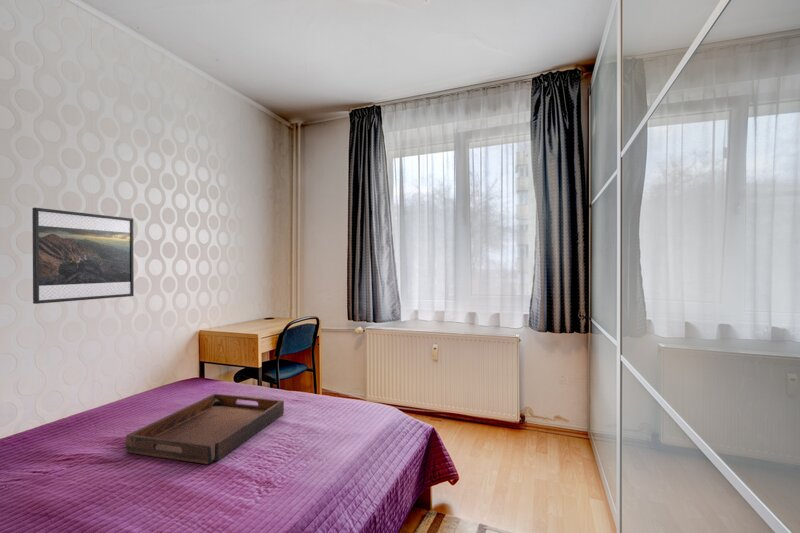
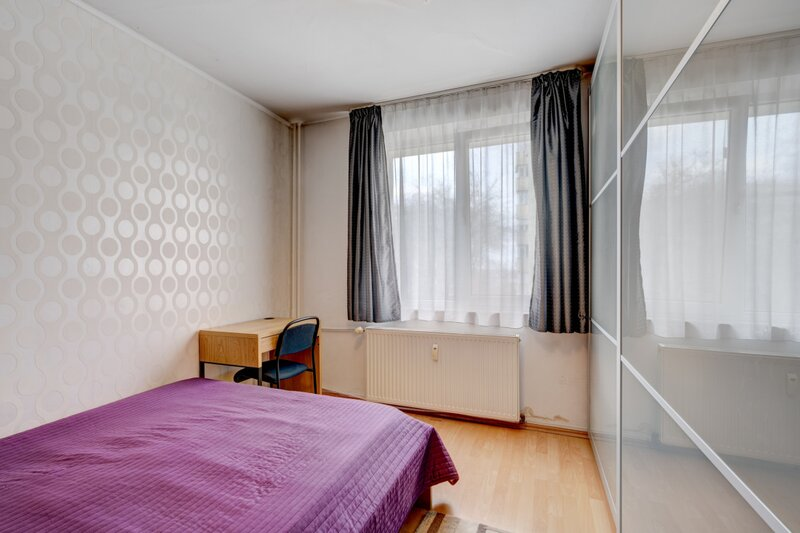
- serving tray [125,393,285,465]
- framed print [31,207,135,305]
